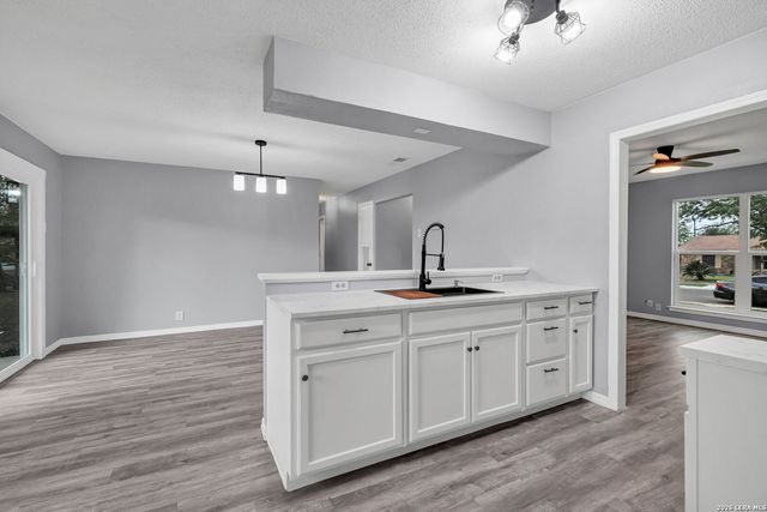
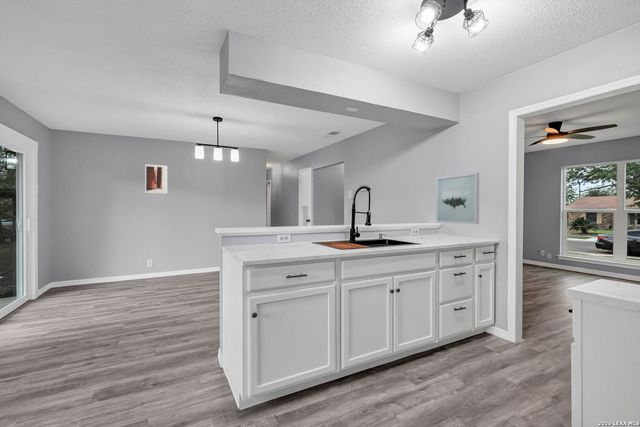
+ wall art [144,163,168,195]
+ wall art [435,172,480,225]
